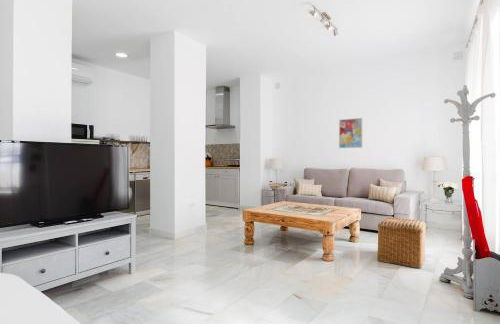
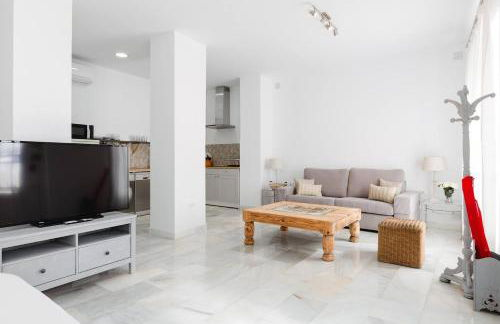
- wall art [338,117,363,149]
